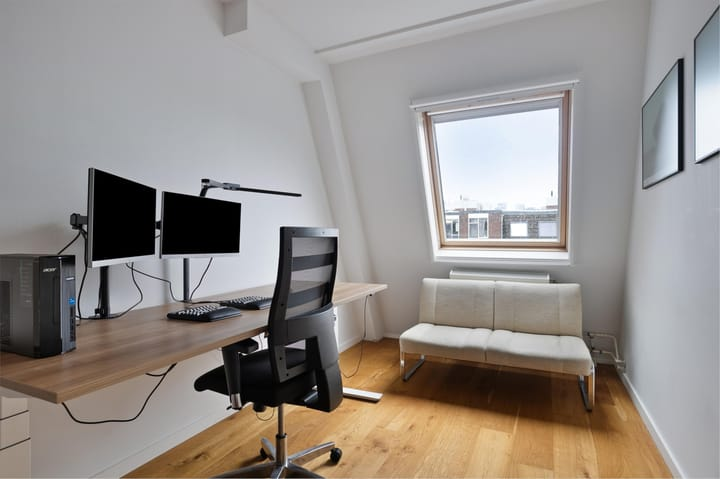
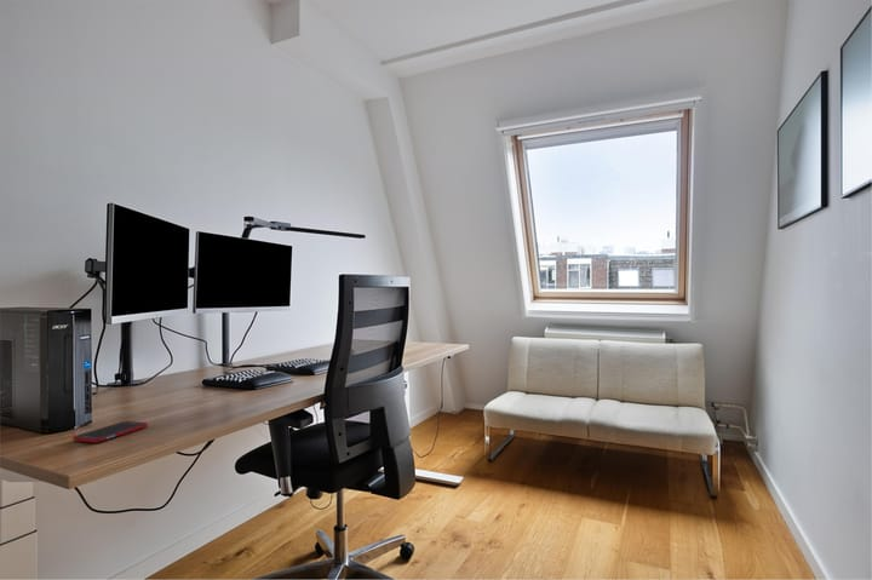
+ cell phone [71,420,149,444]
